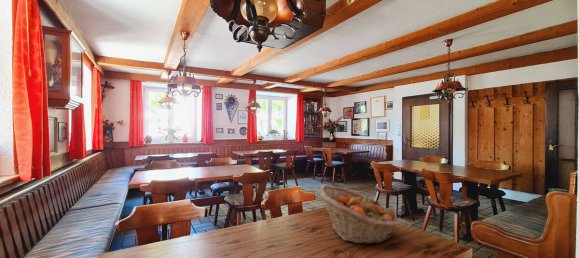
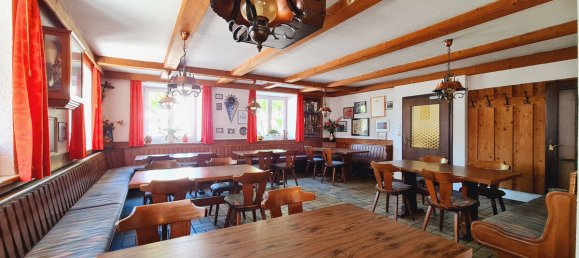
- fruit basket [317,184,401,245]
